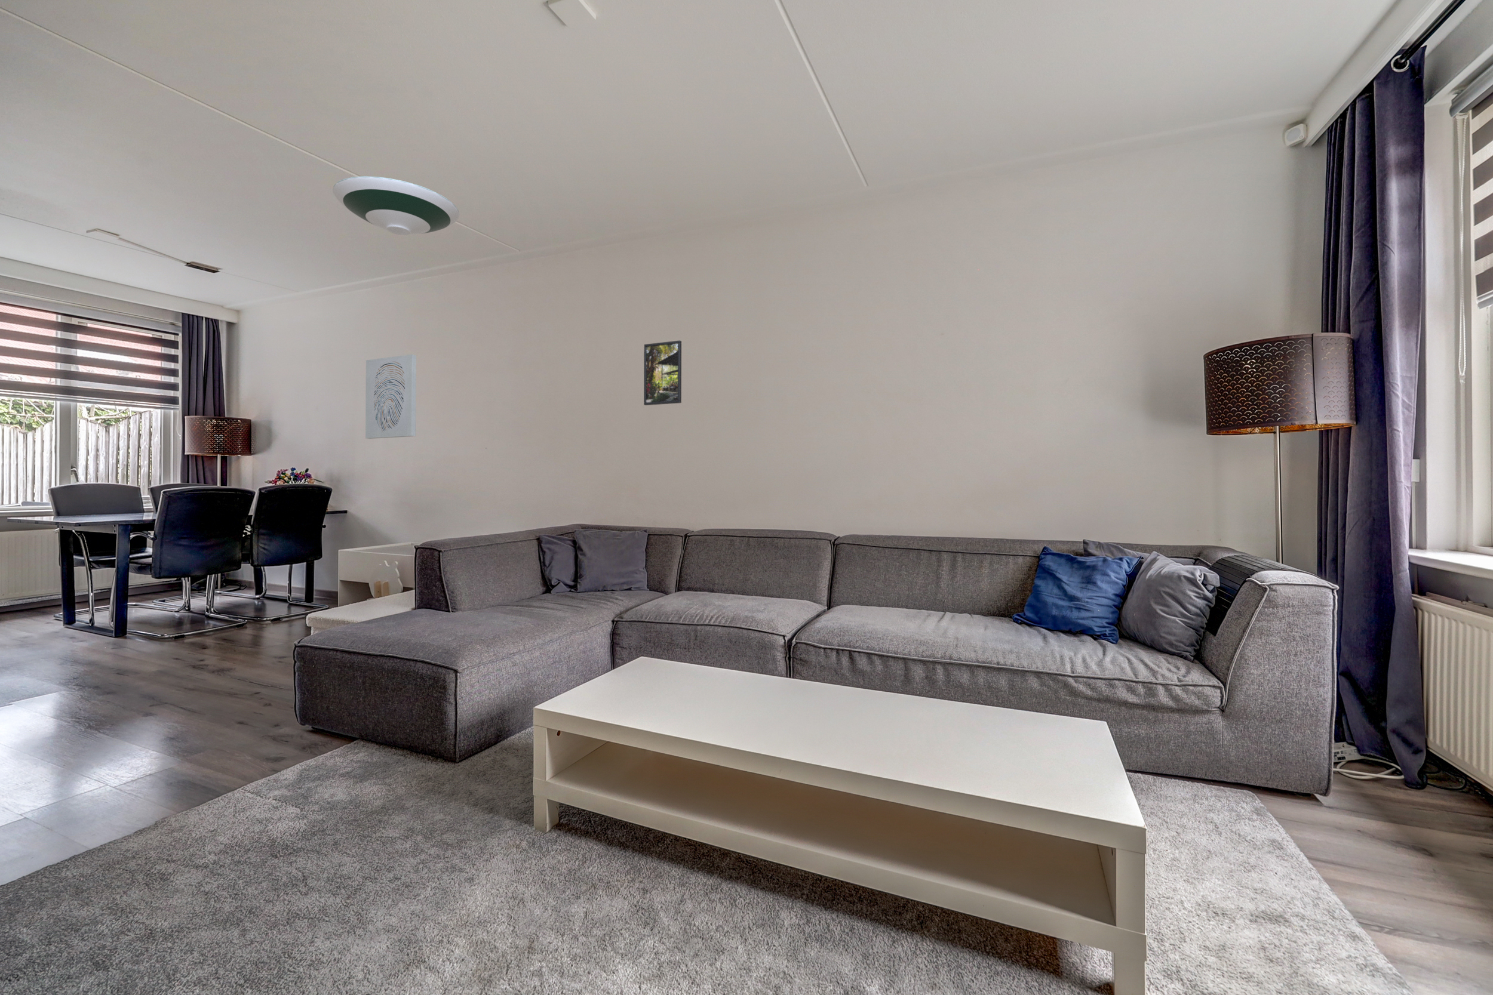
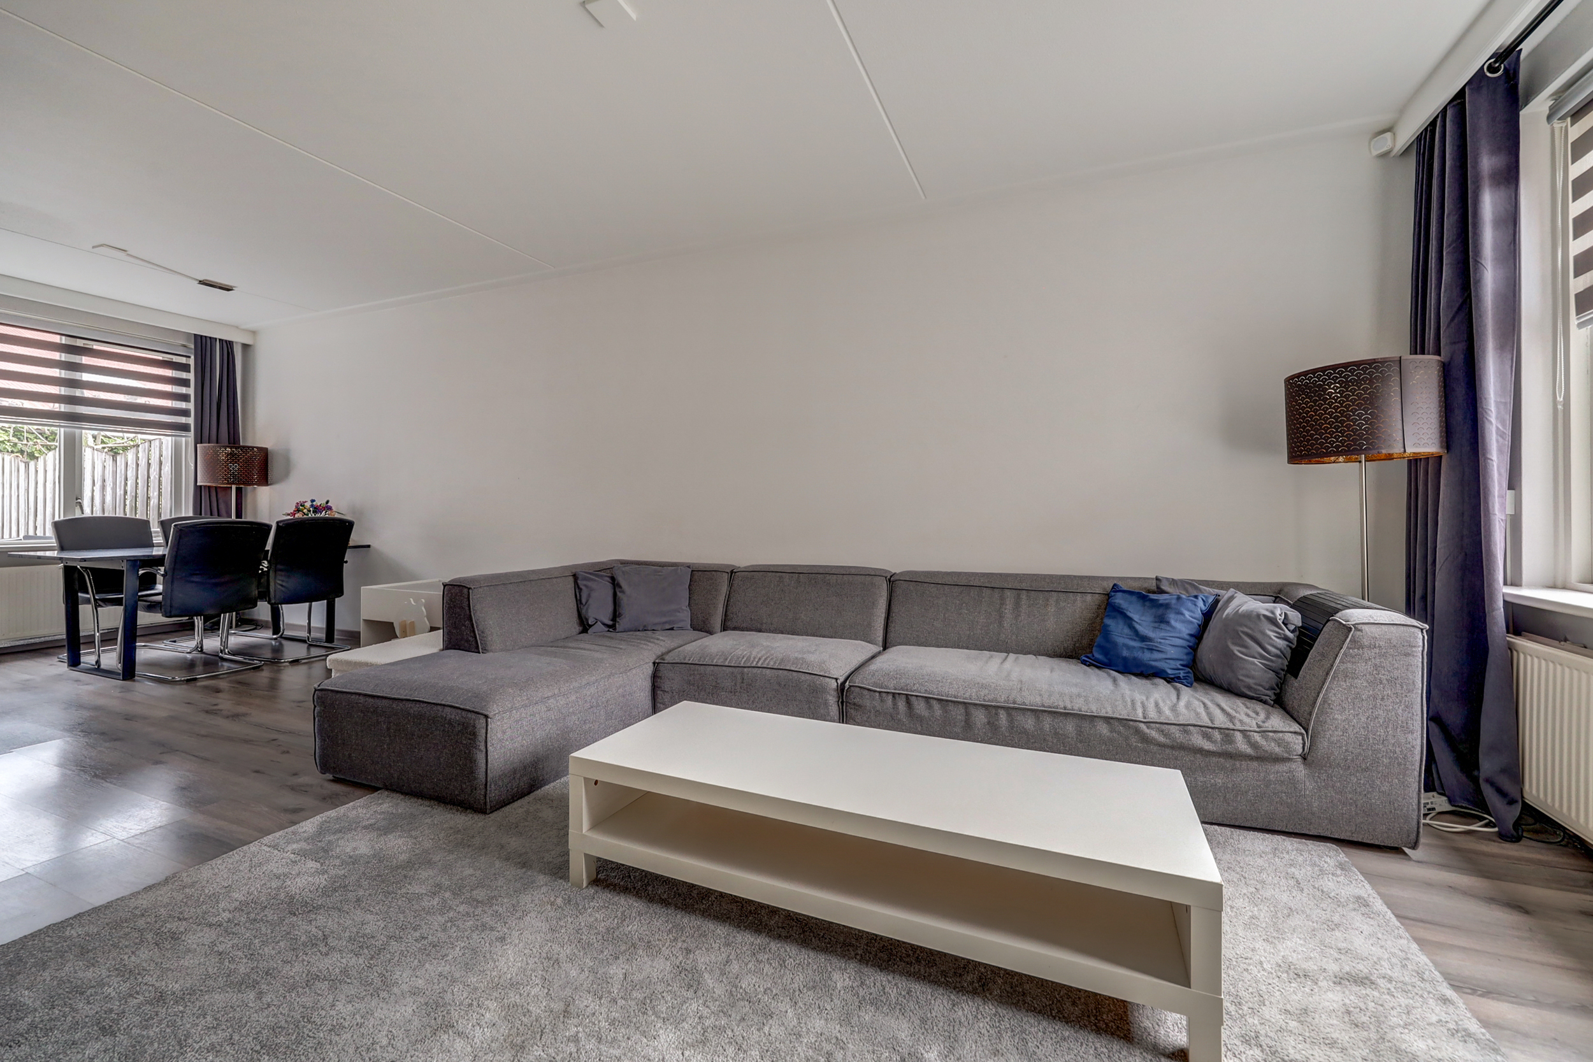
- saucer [332,175,460,235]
- wall art [364,354,417,440]
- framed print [643,340,682,405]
